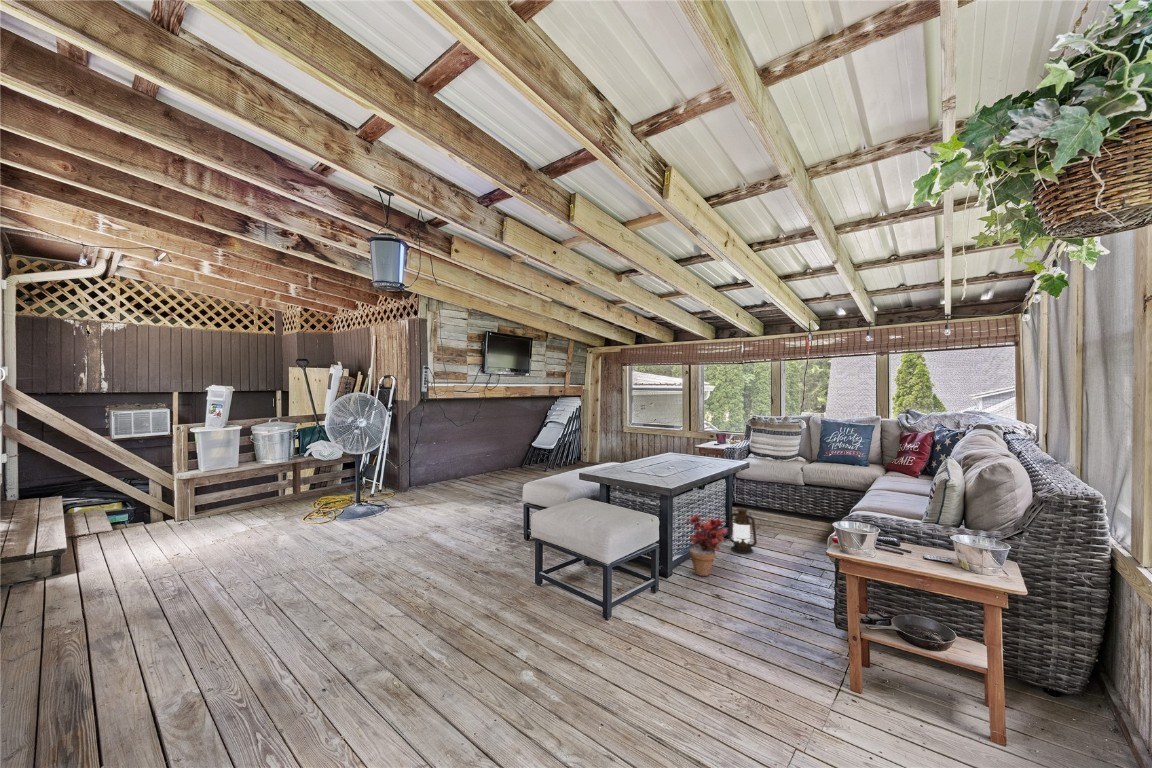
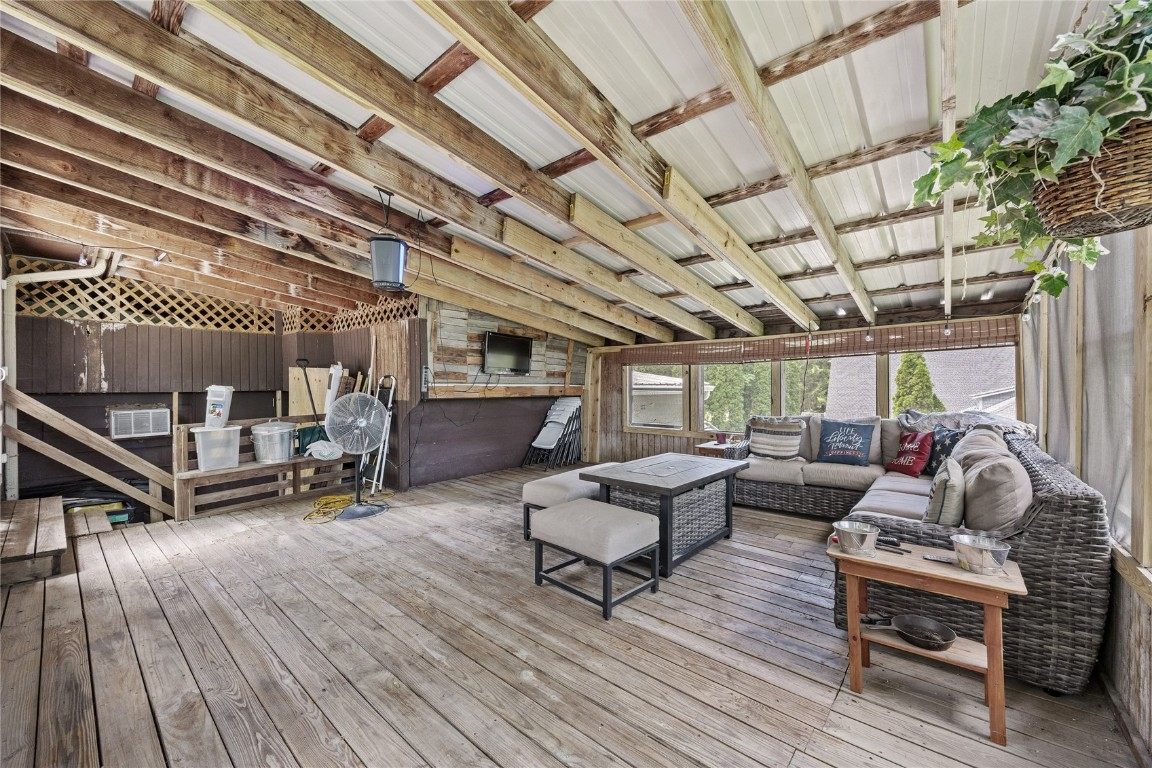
- lantern [722,506,762,555]
- potted plant [684,513,728,577]
